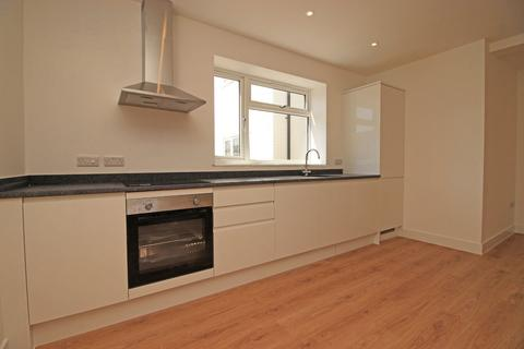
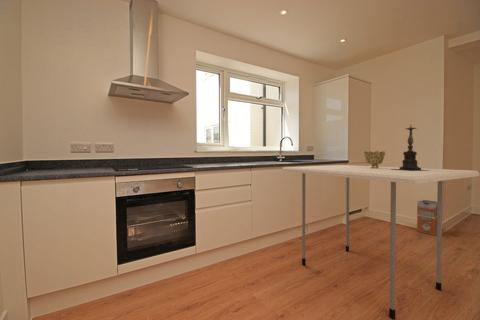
+ decorative bowl [363,150,386,168]
+ dining table [281,164,480,320]
+ waste bin [416,199,437,237]
+ candle holder [391,125,427,171]
